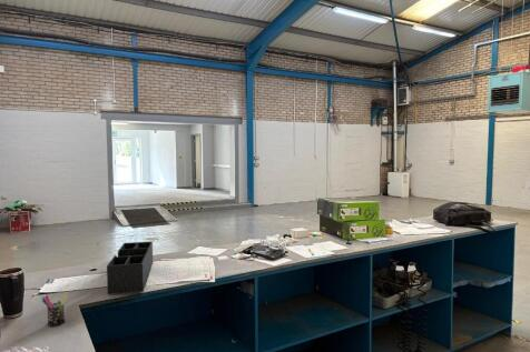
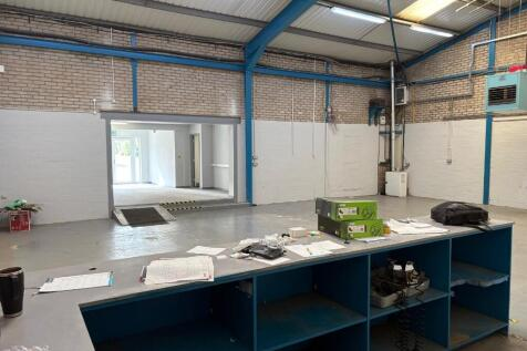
- pen holder [41,292,68,328]
- desk organizer [106,241,154,295]
